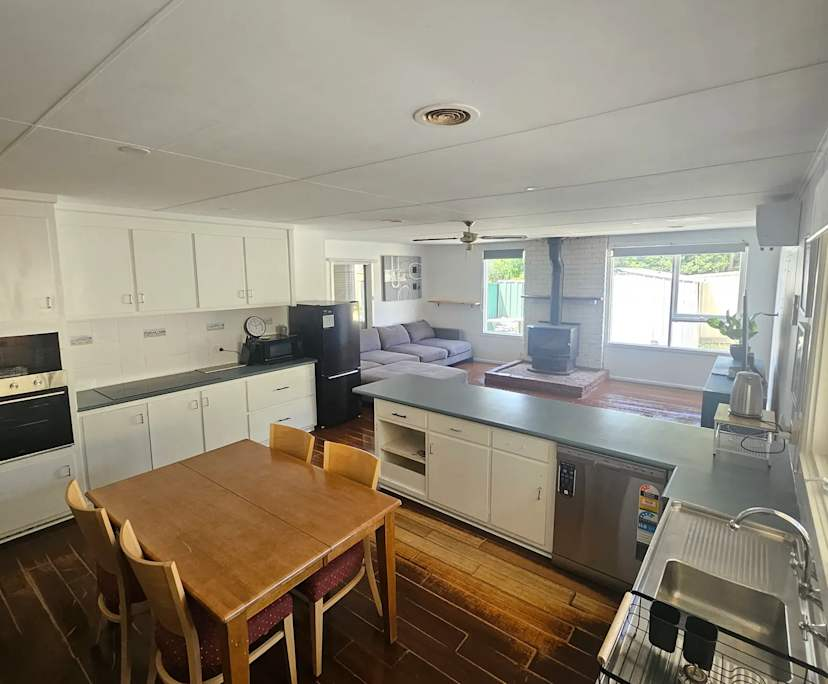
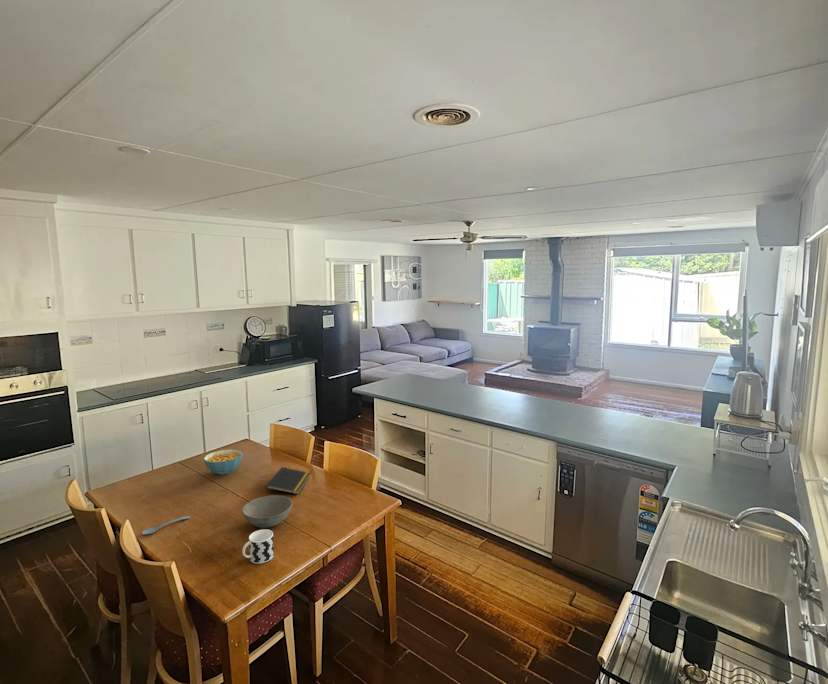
+ notepad [265,466,311,495]
+ cup [241,528,275,565]
+ bowl [241,494,293,529]
+ cereal bowl [203,448,244,476]
+ spoon [141,515,191,535]
